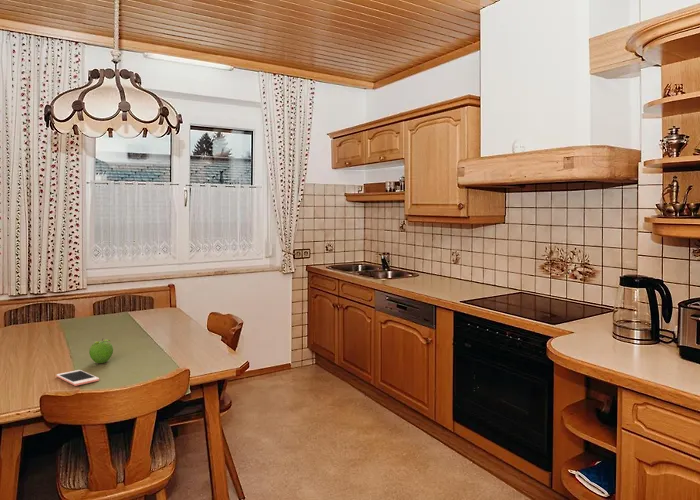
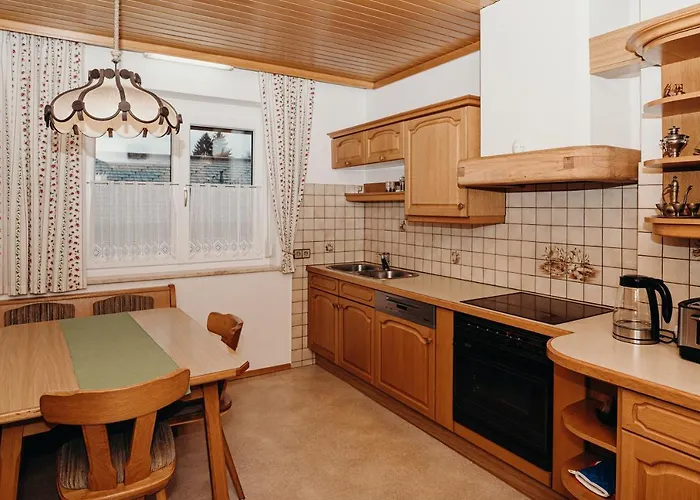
- fruit [88,338,114,364]
- cell phone [55,369,100,387]
